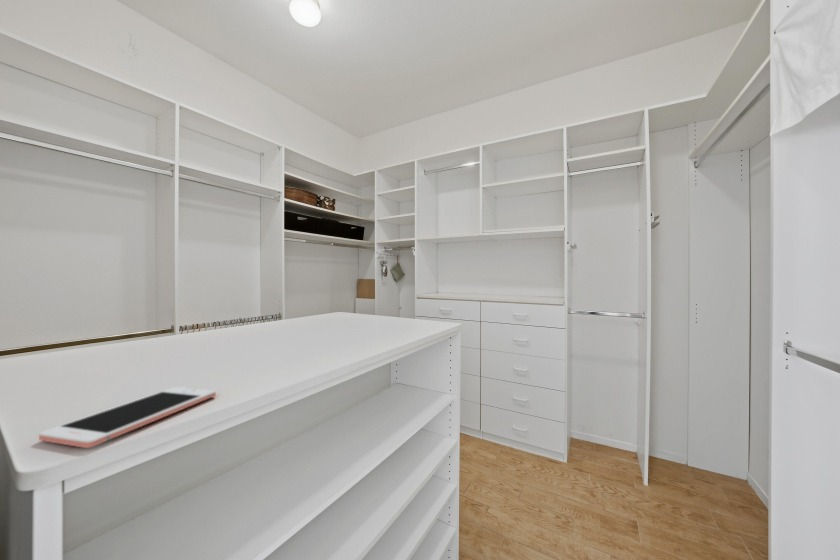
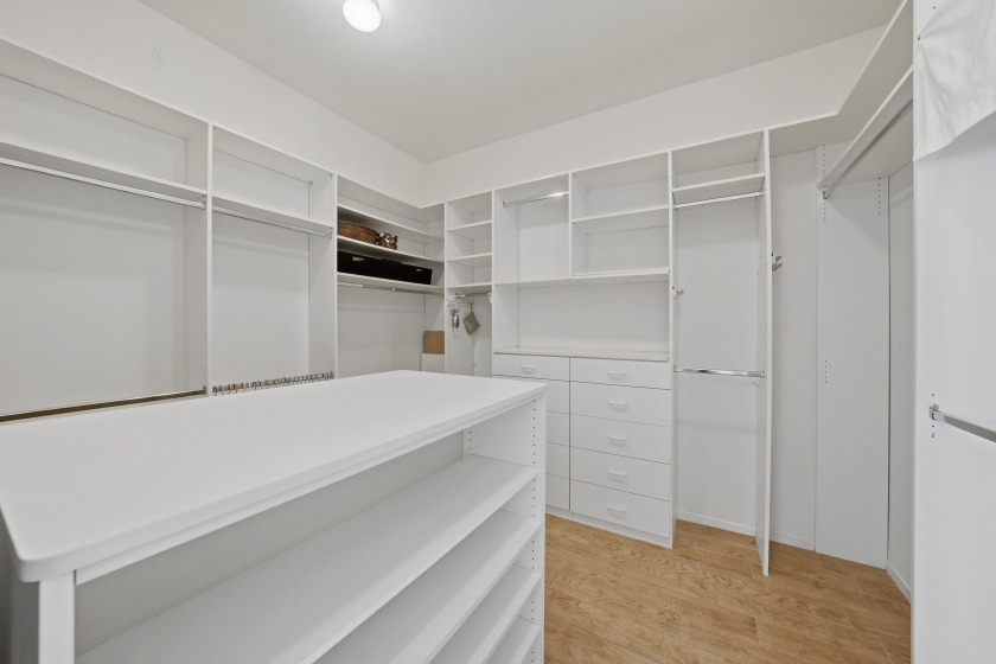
- cell phone [38,386,217,449]
